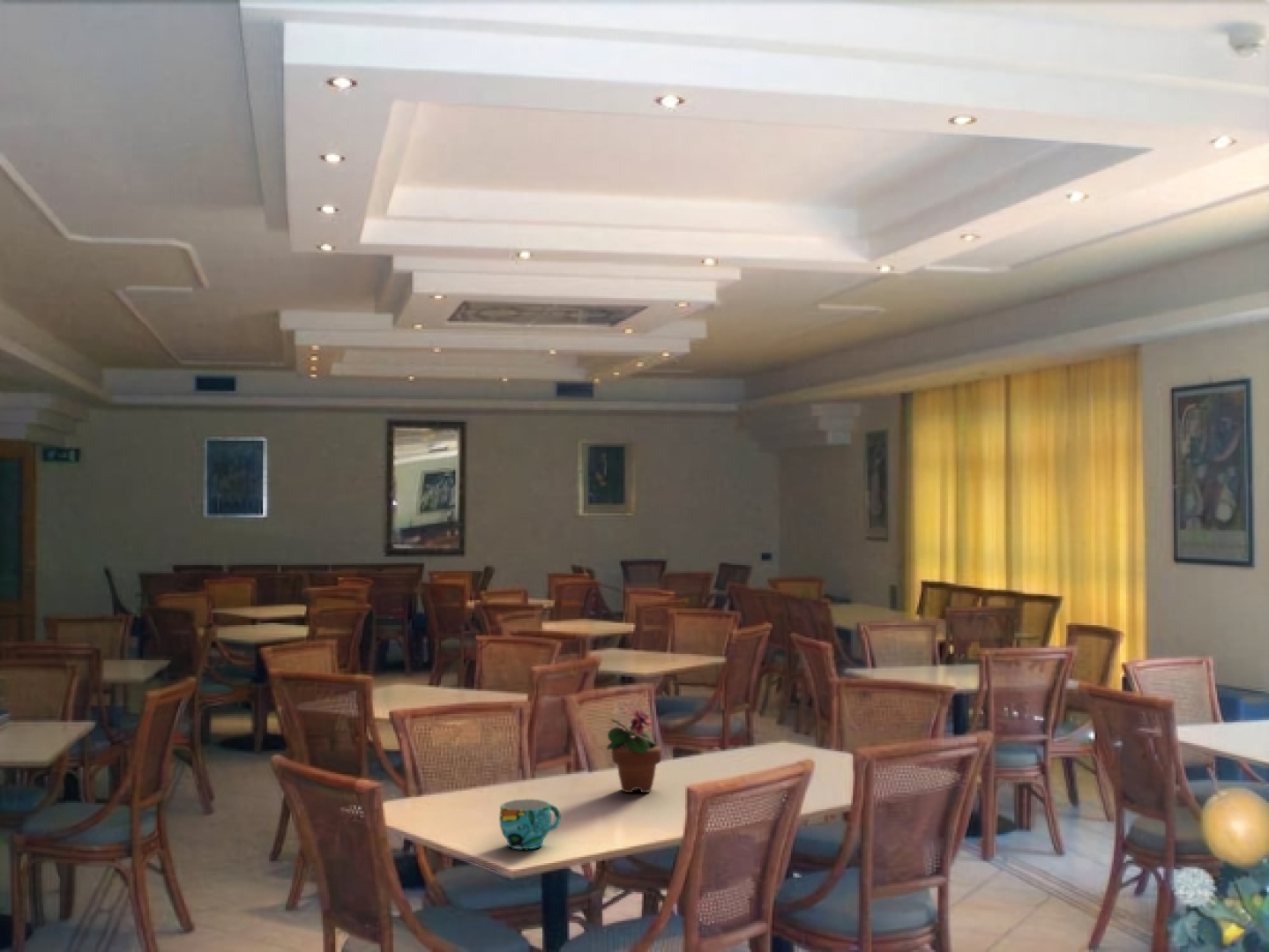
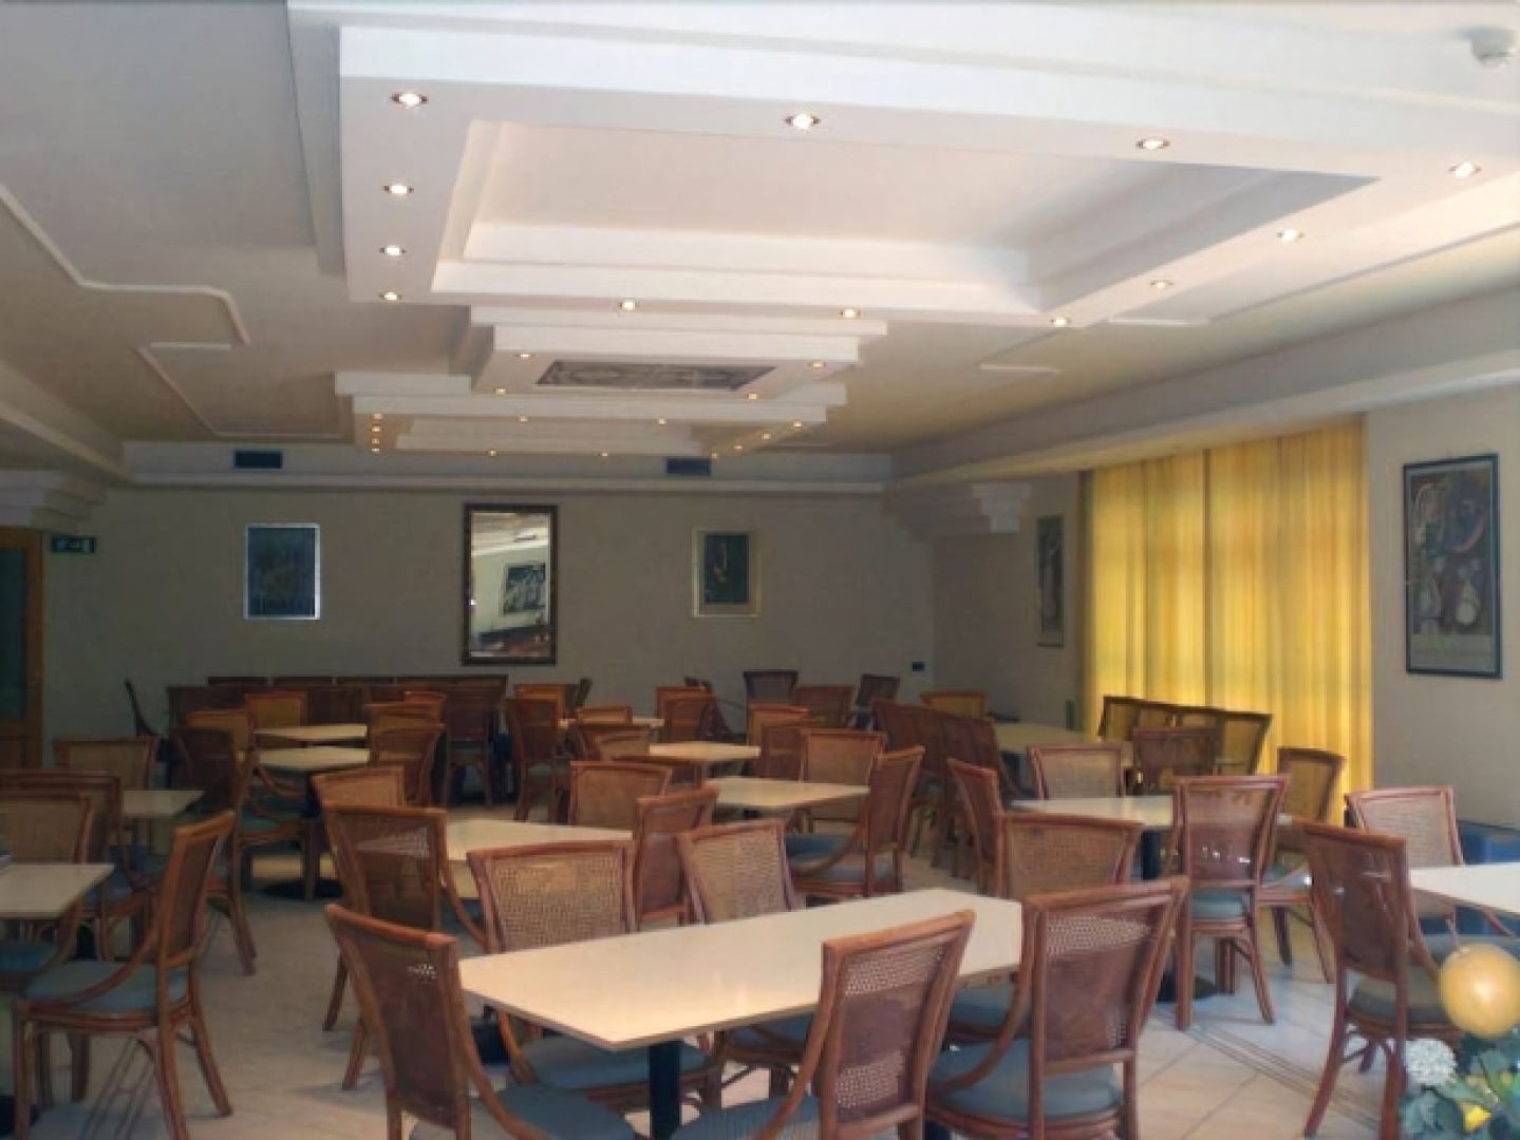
- cup [498,799,562,850]
- potted flower [606,707,663,793]
